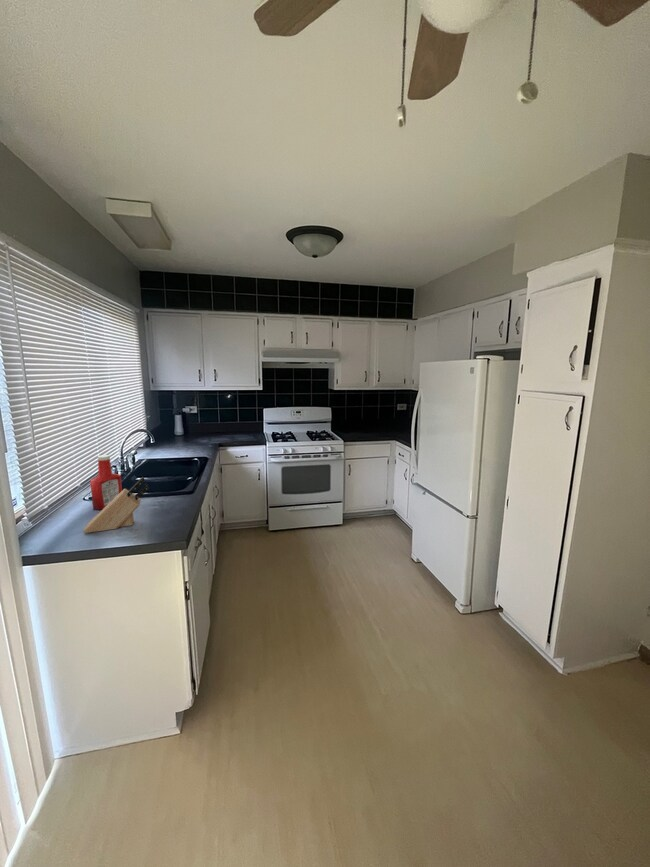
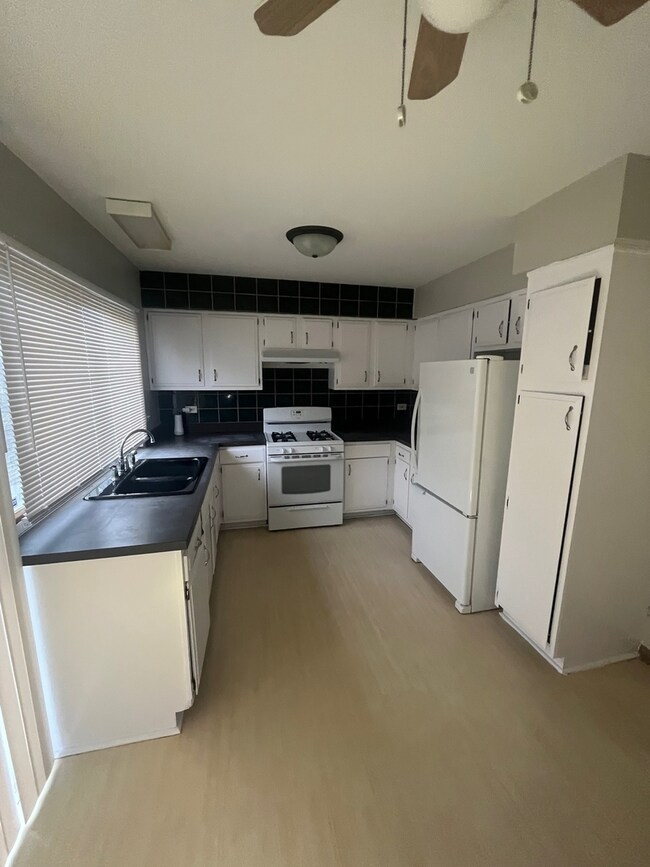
- soap bottle [89,454,123,511]
- knife block [83,476,149,534]
